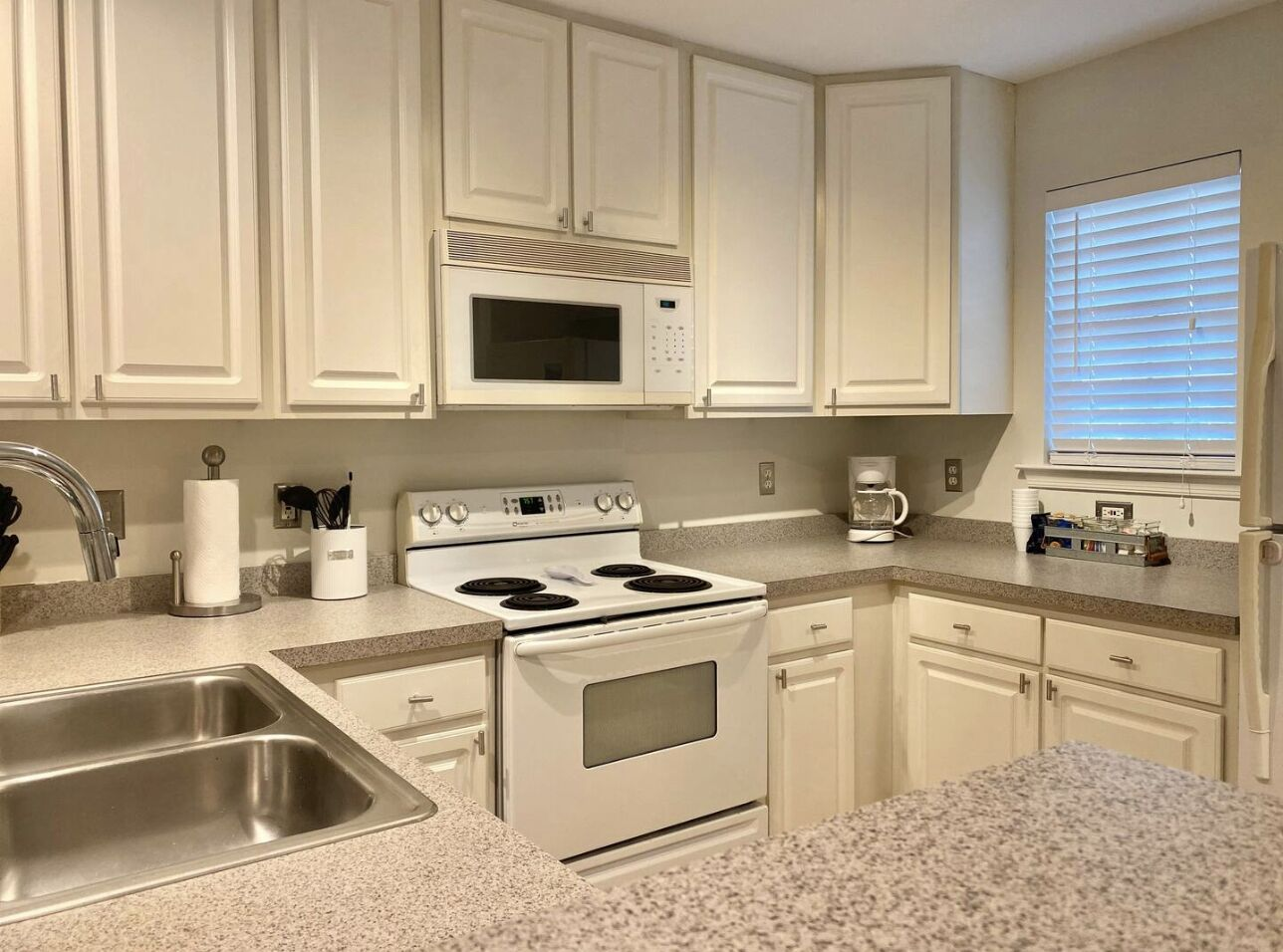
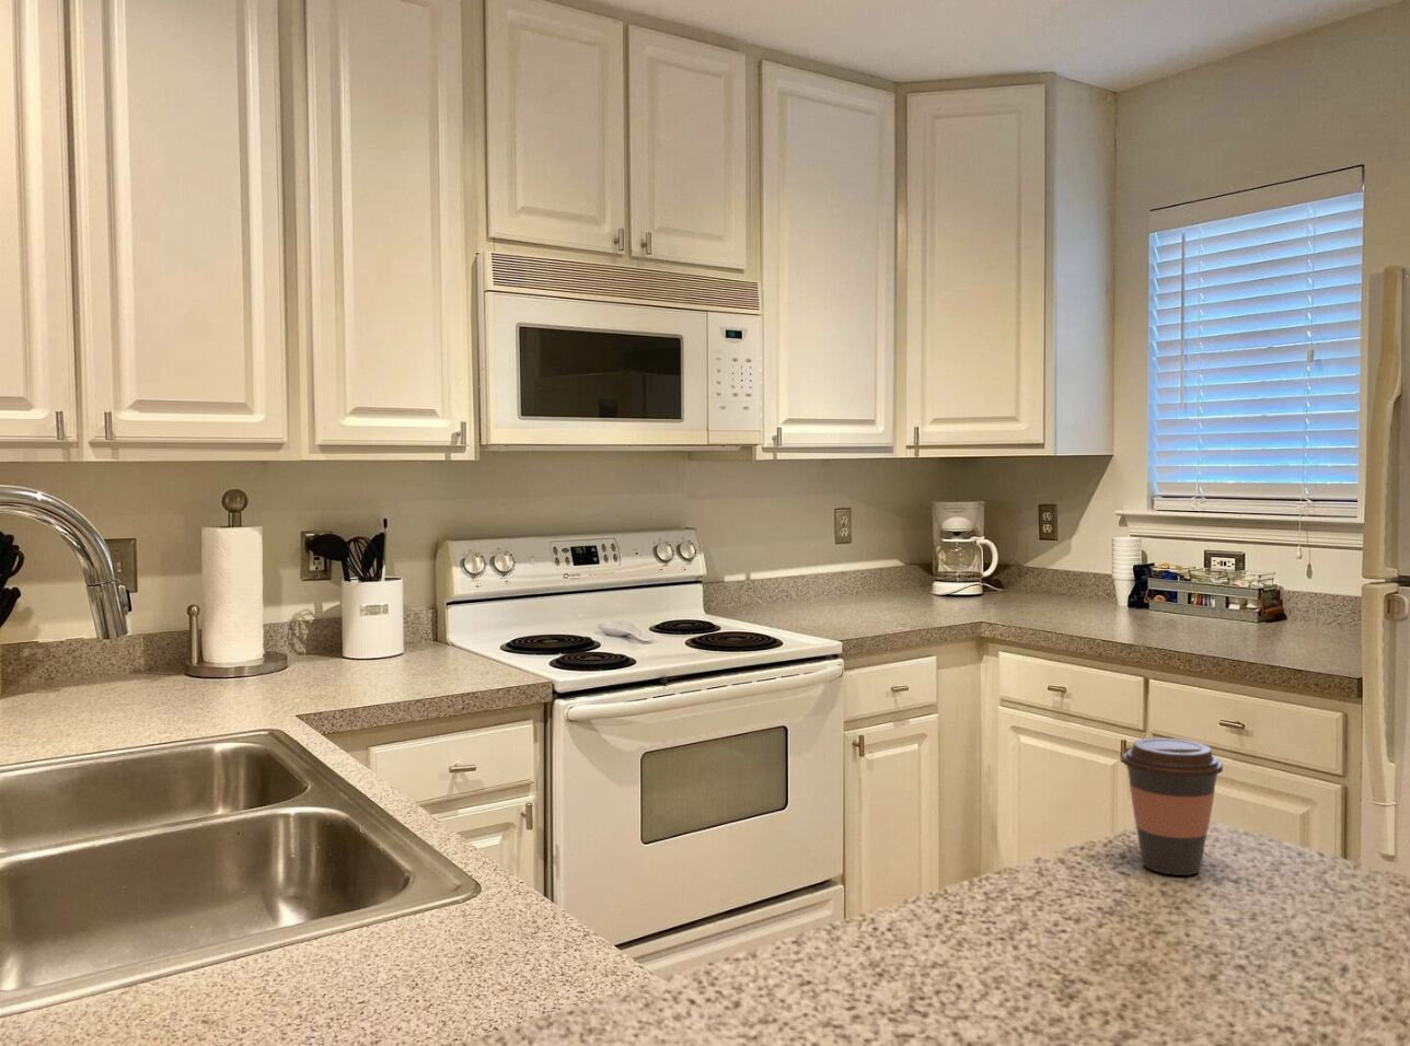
+ coffee cup [1120,737,1225,877]
